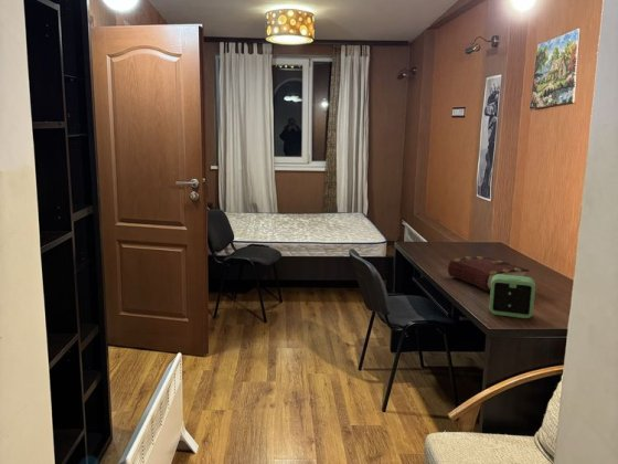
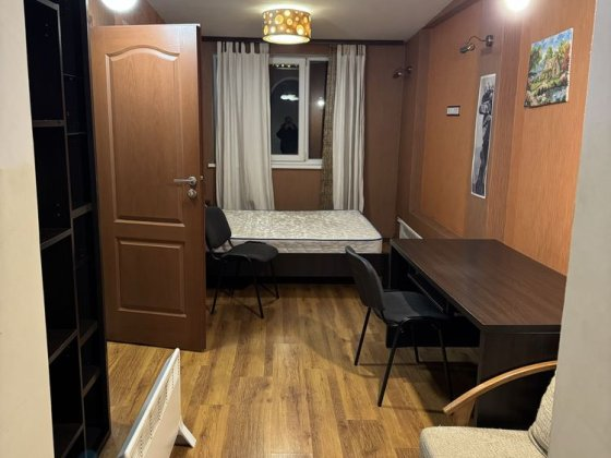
- book [447,255,531,293]
- alarm clock [488,274,536,319]
